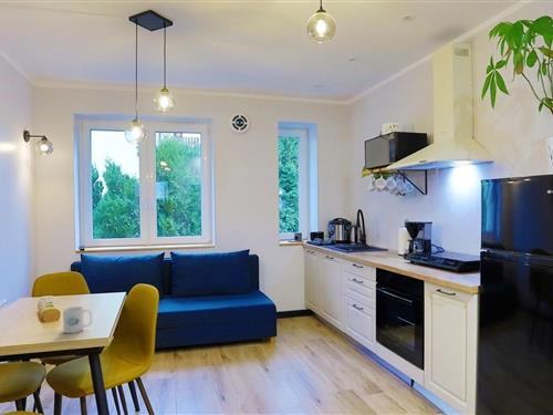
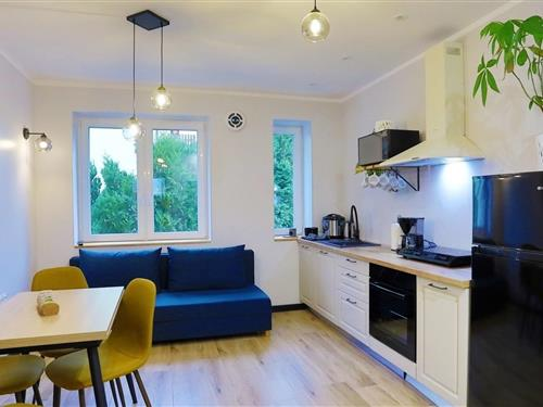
- mug [62,305,93,334]
